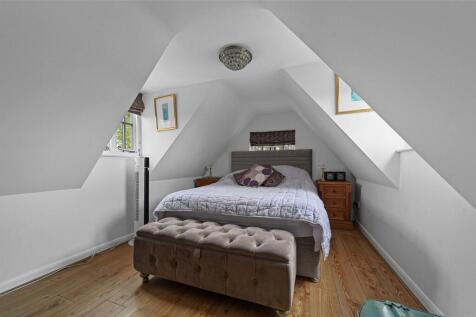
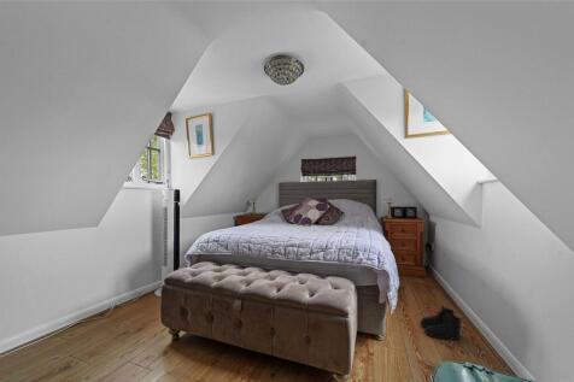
+ boots [418,305,463,341]
